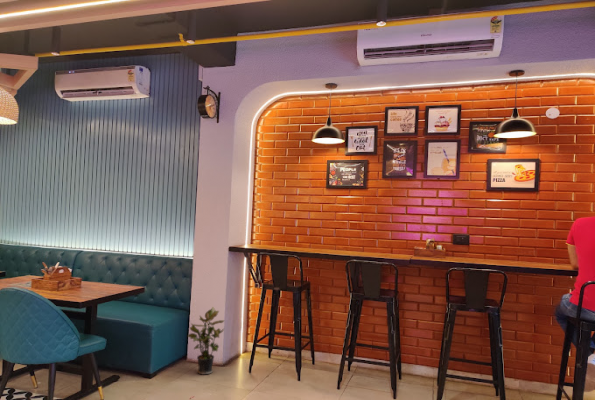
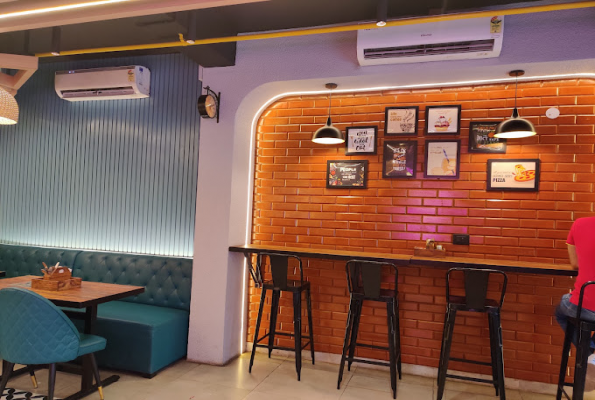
- potted plant [187,306,225,376]
